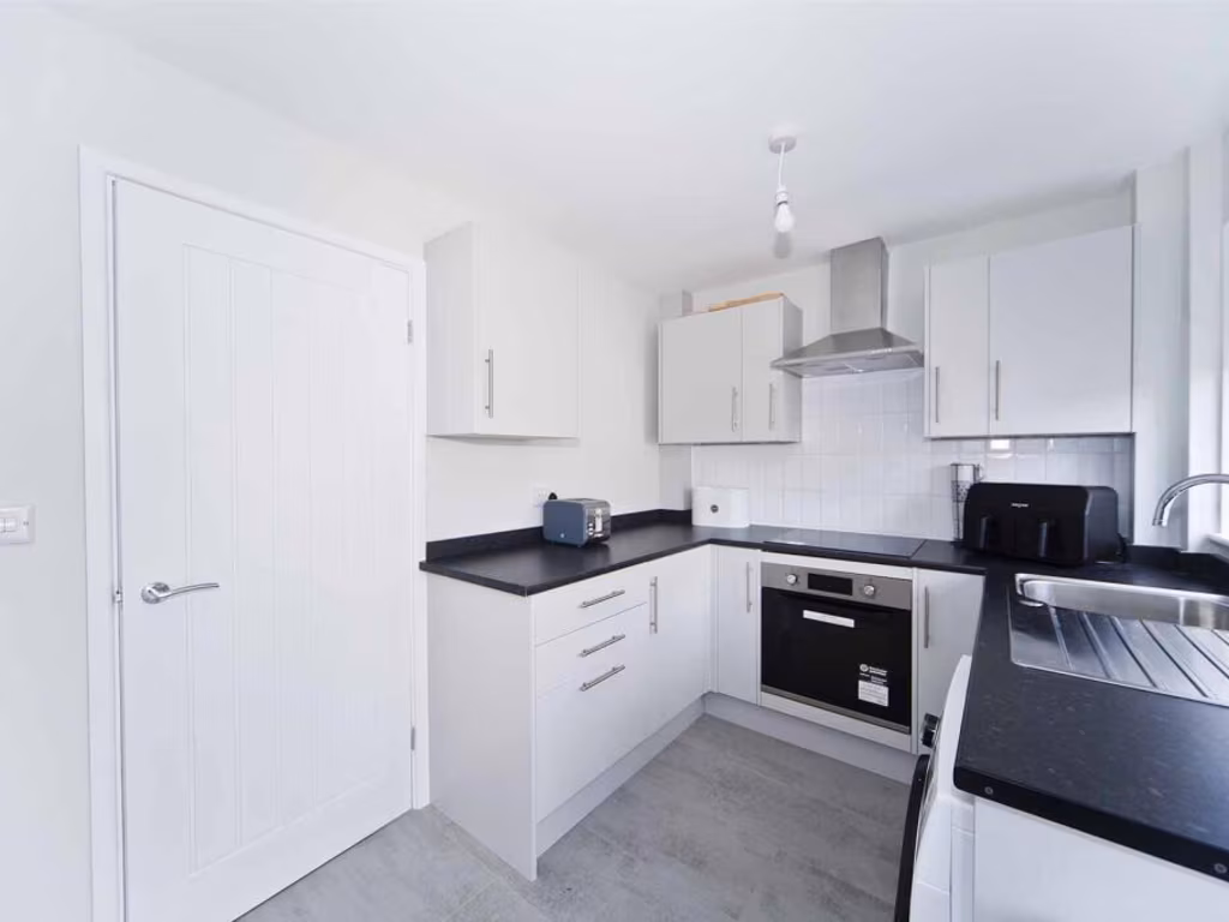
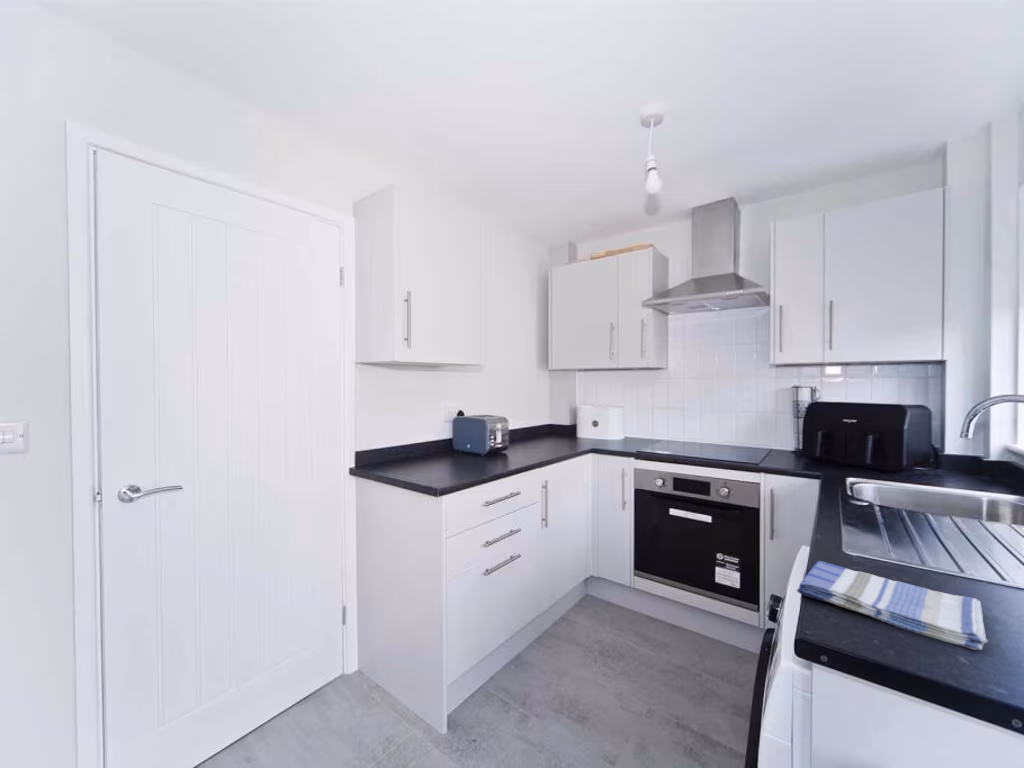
+ dish towel [796,560,989,651]
